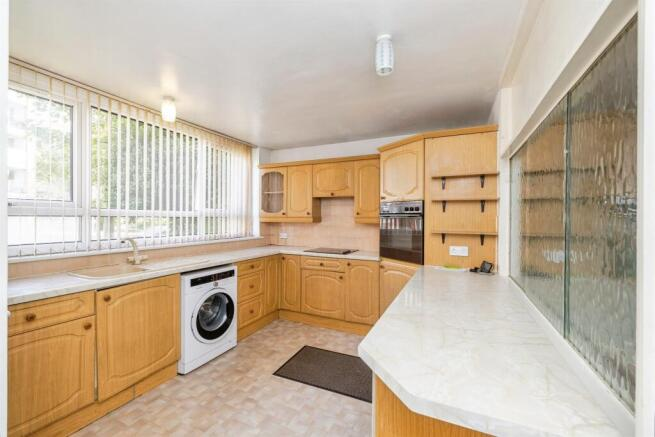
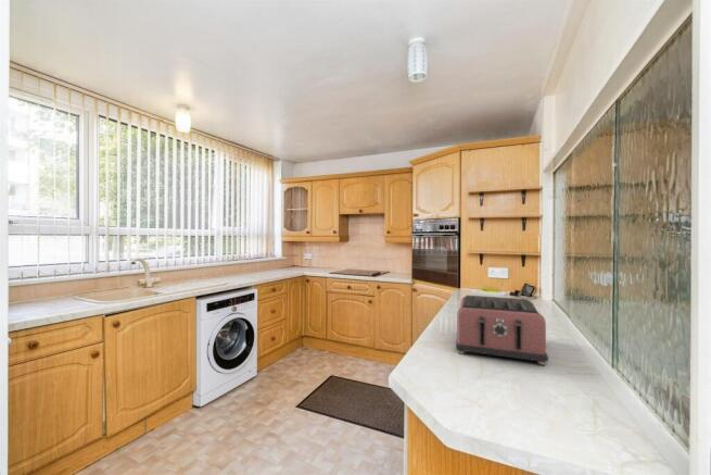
+ toaster [455,295,549,366]
